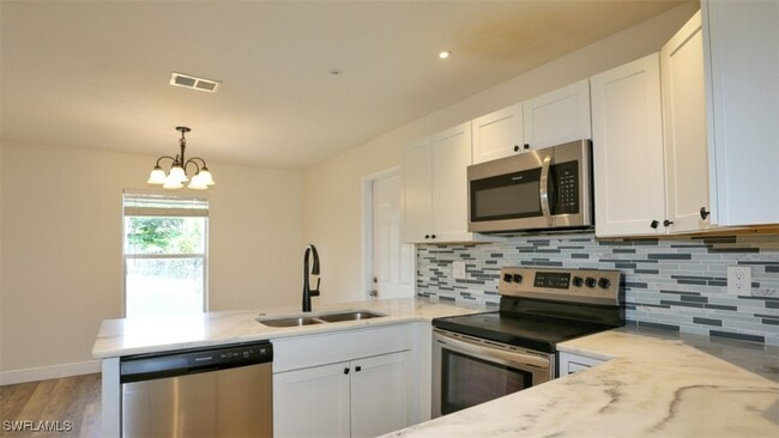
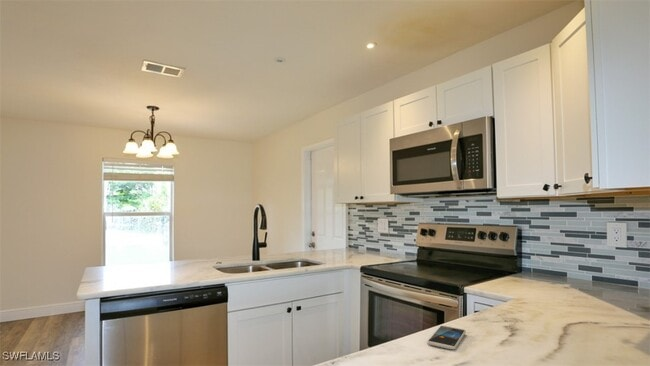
+ smartphone [426,325,467,350]
